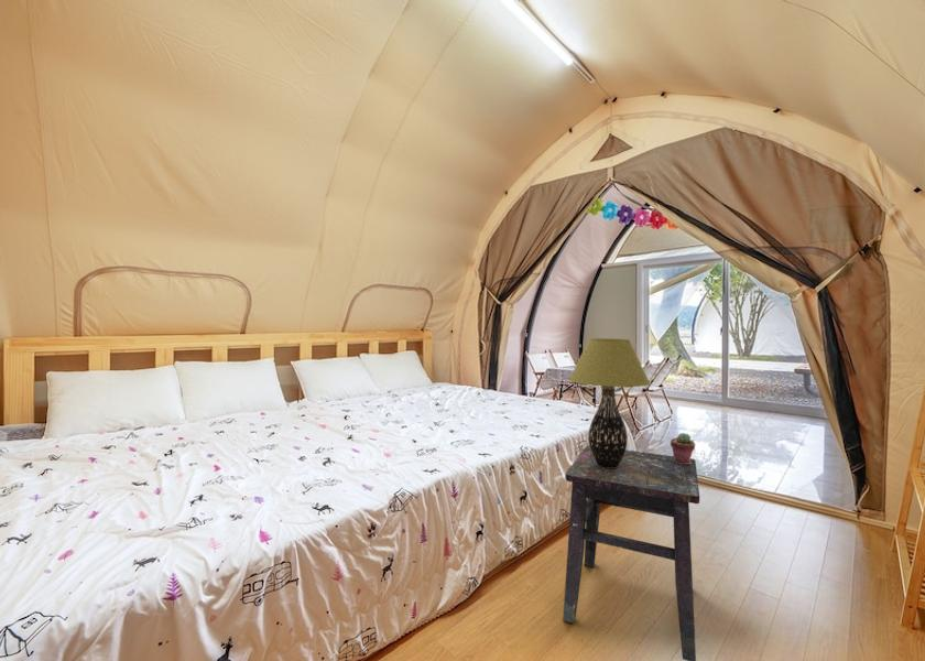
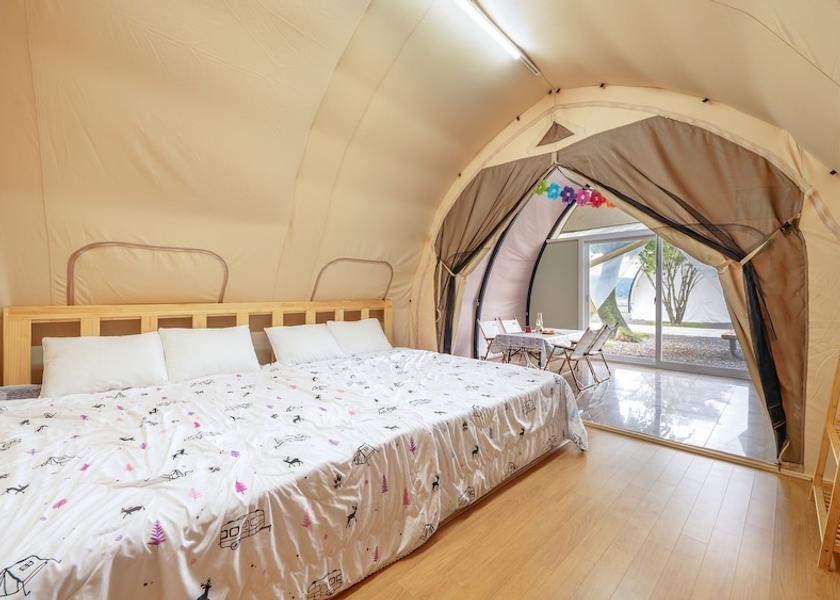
- table lamp [568,337,652,468]
- side table [562,444,700,661]
- potted succulent [670,432,696,464]
